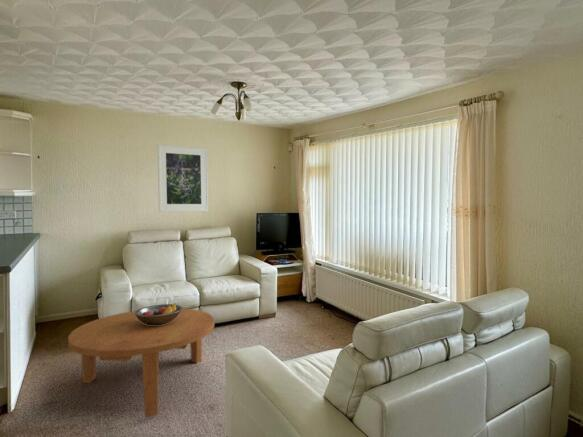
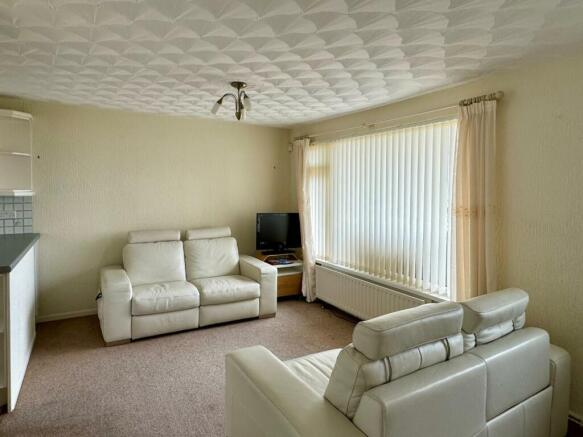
- coffee table [67,307,215,418]
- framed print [157,144,210,213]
- fruit bowl [134,302,183,325]
